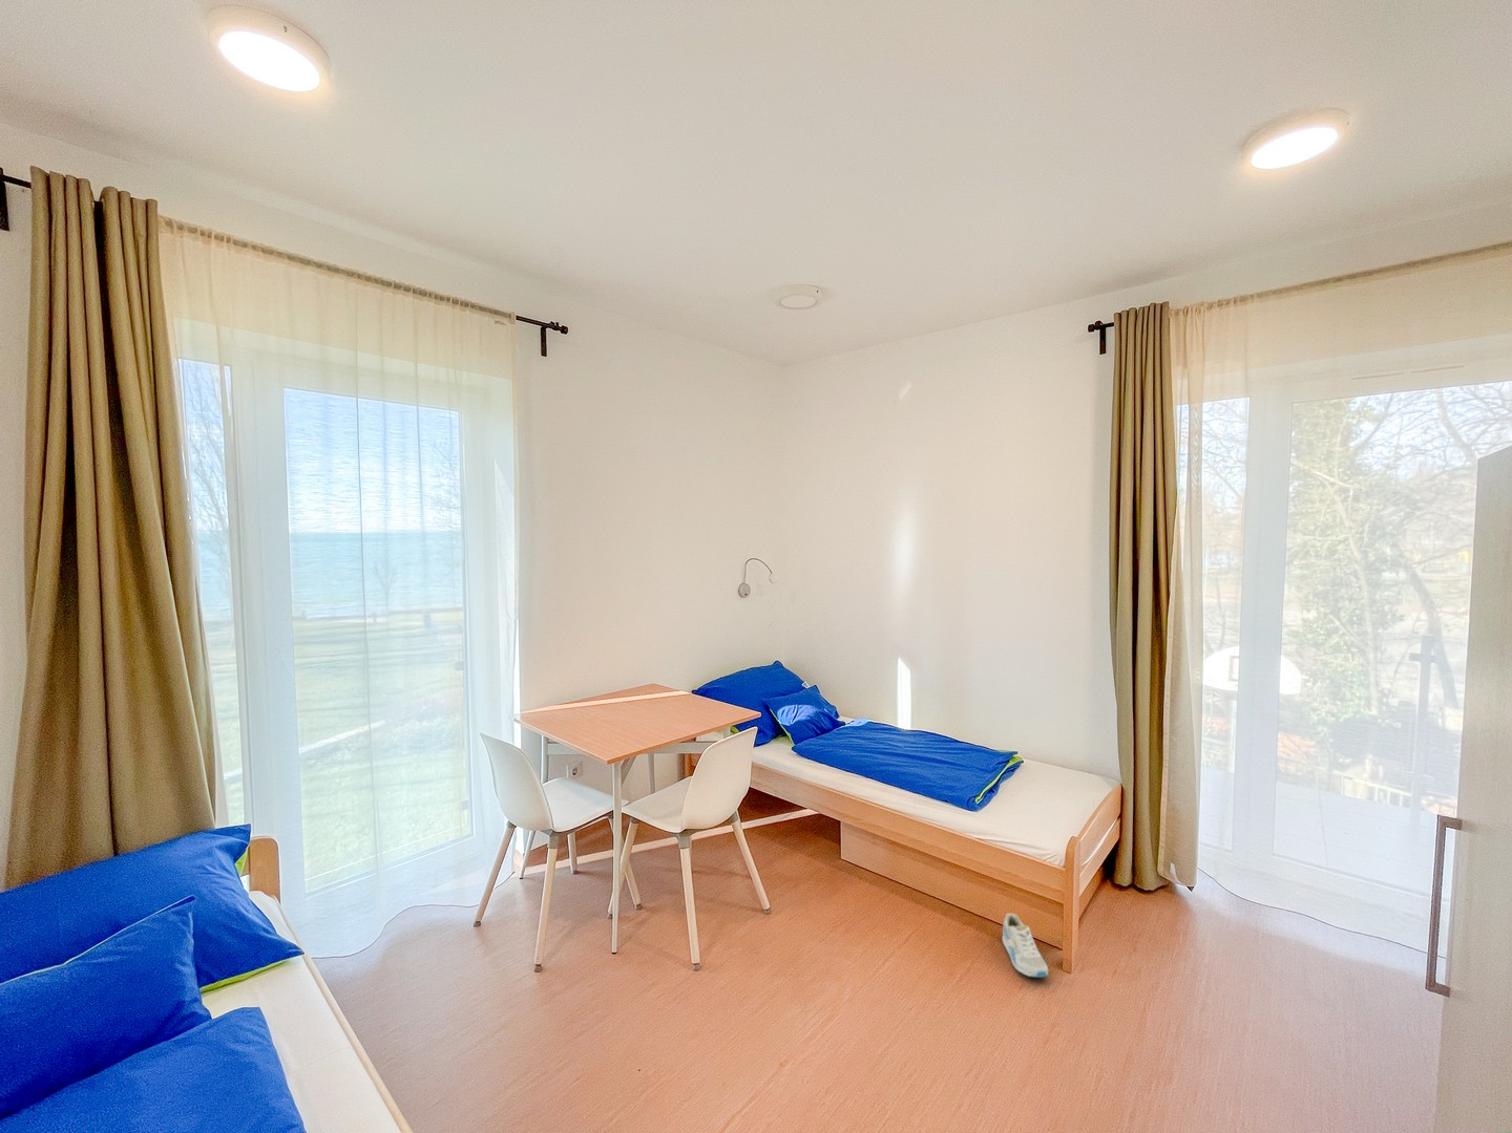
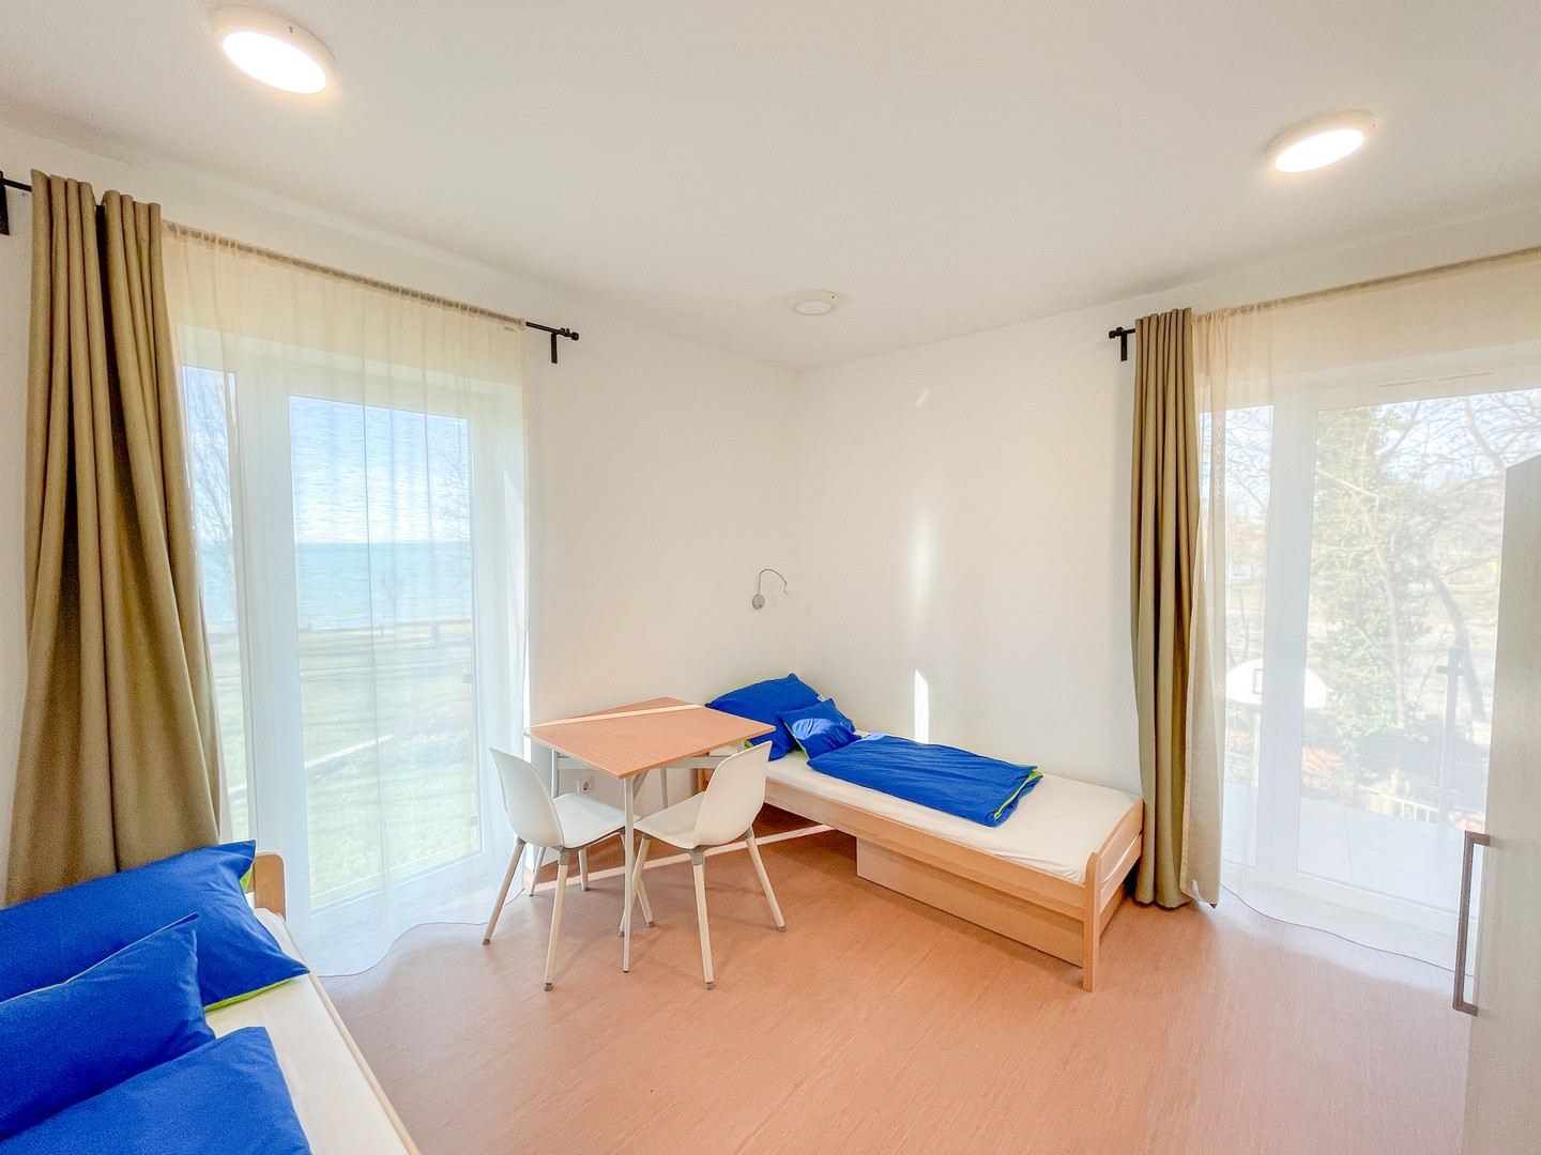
- sneaker [1000,913,1050,978]
